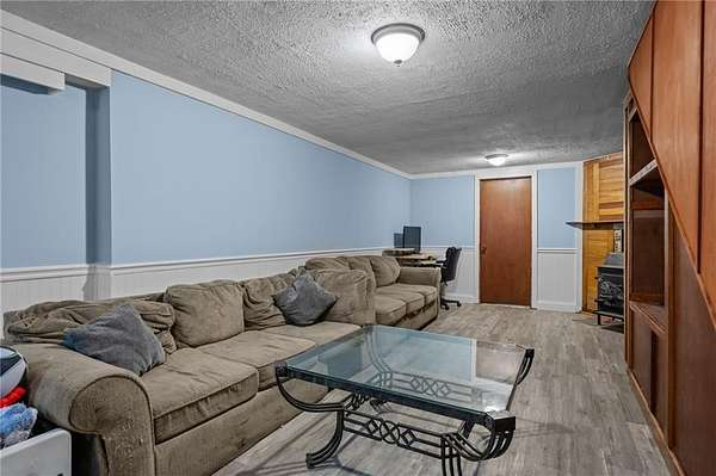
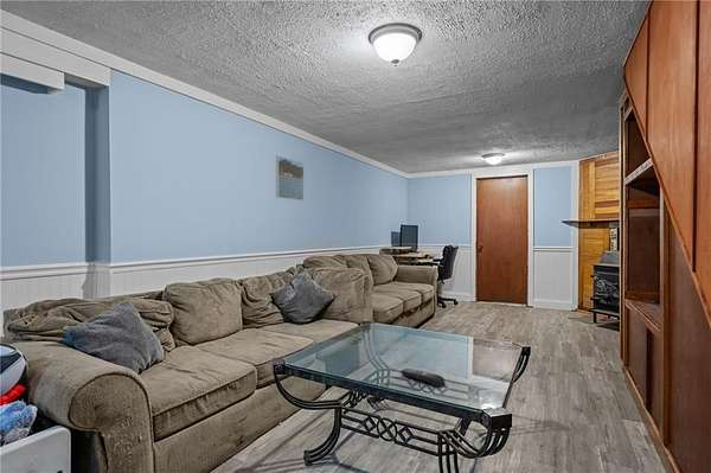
+ remote control [401,367,447,389]
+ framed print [275,155,305,202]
